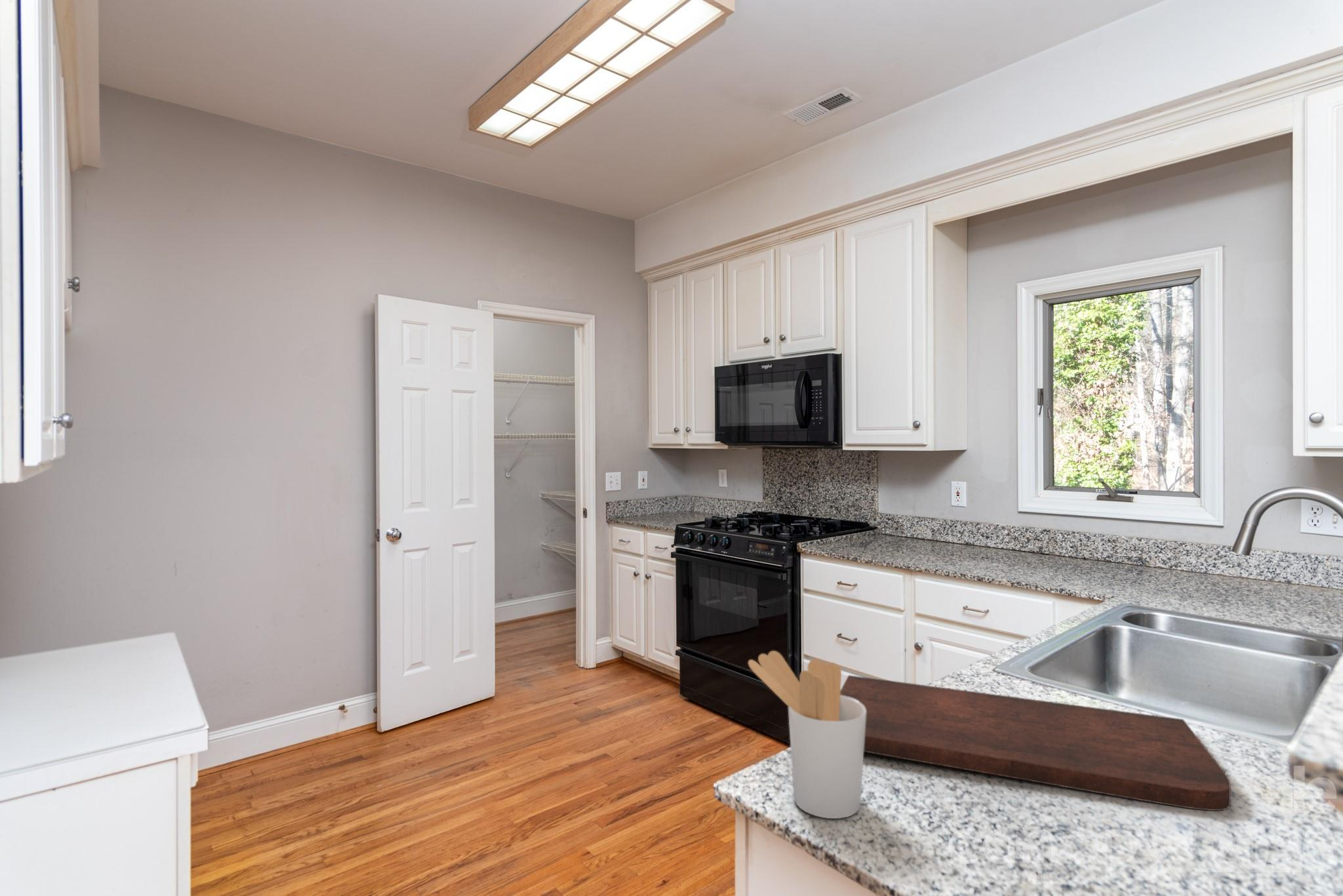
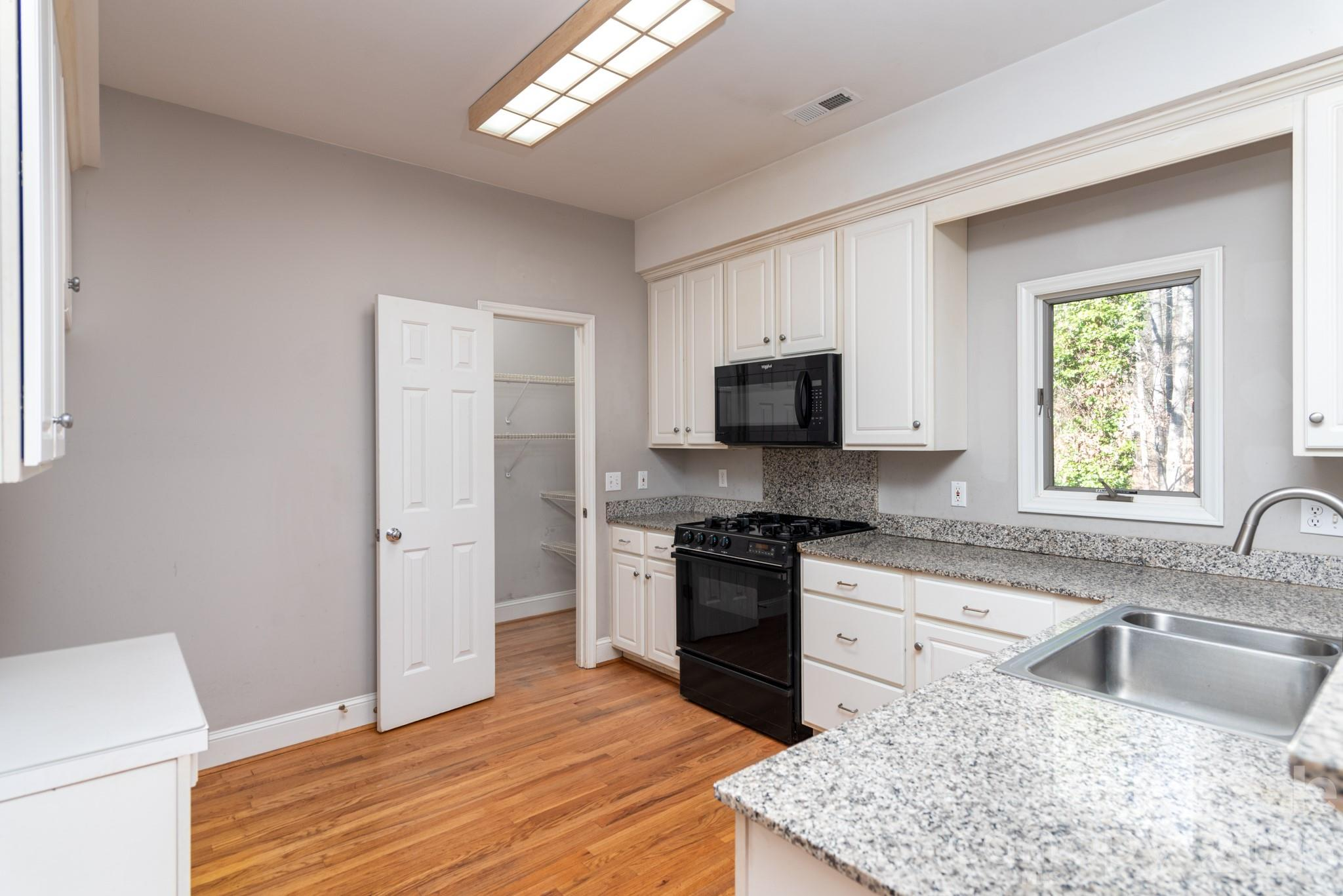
- cutting board [840,674,1232,811]
- utensil holder [748,650,866,819]
